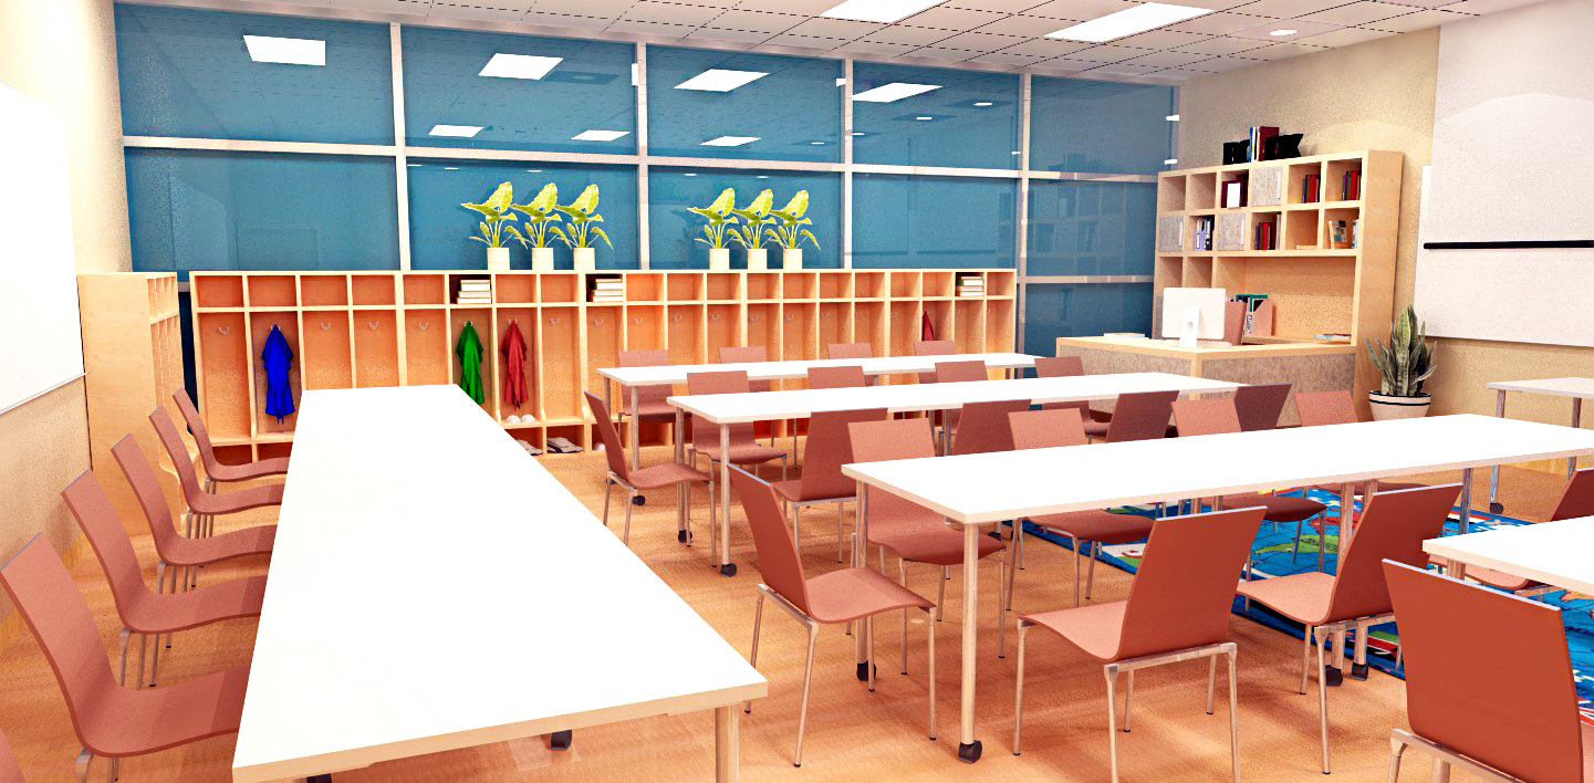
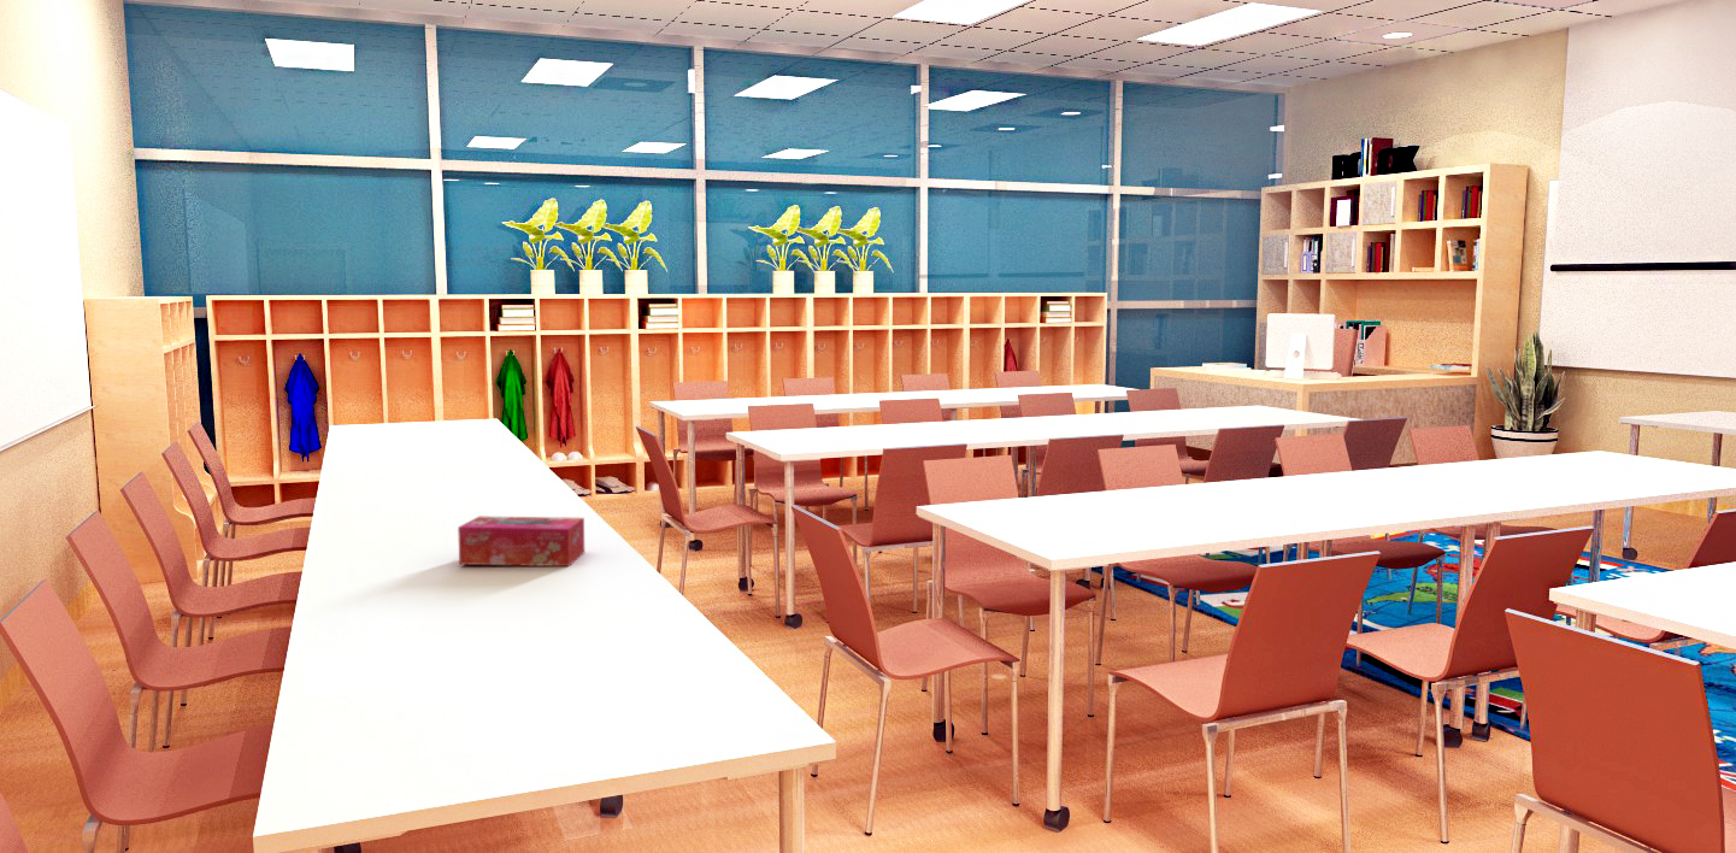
+ tissue box [457,516,585,567]
